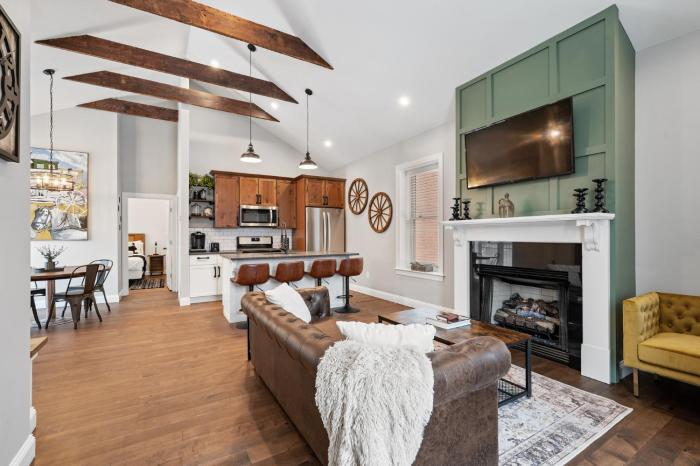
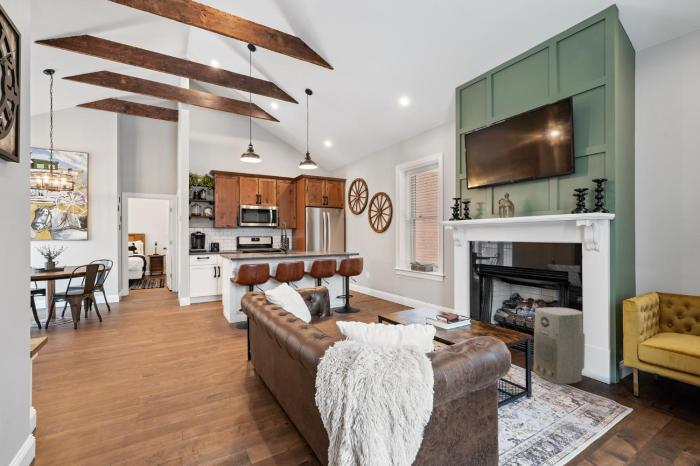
+ air purifier [532,306,586,385]
